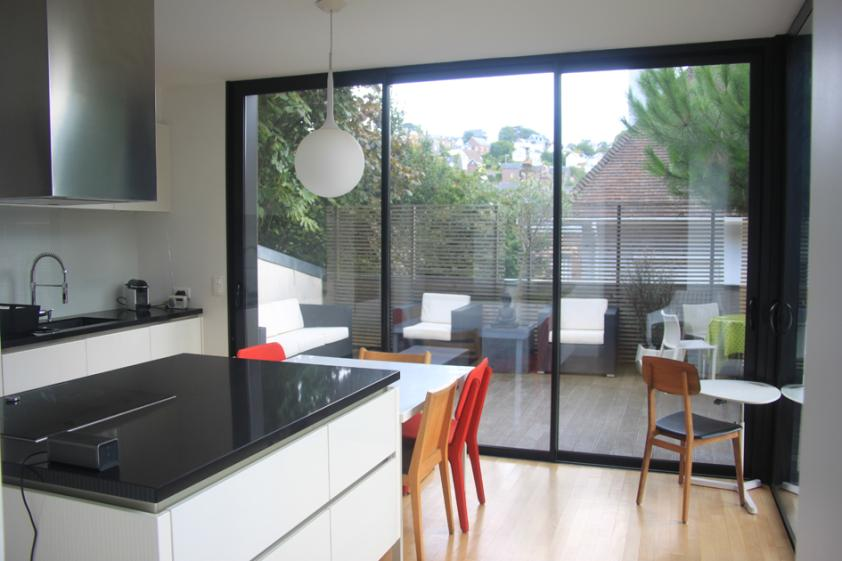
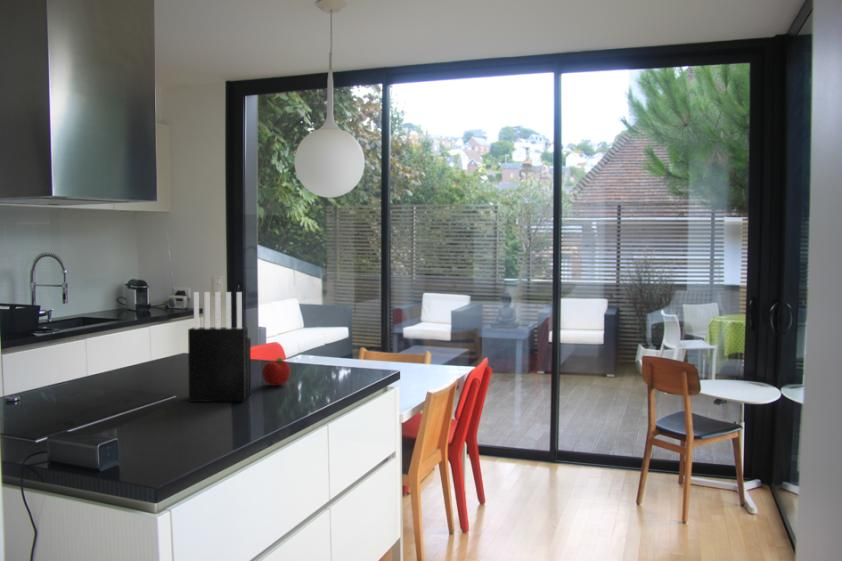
+ fruit [261,356,291,387]
+ knife block [187,291,252,403]
